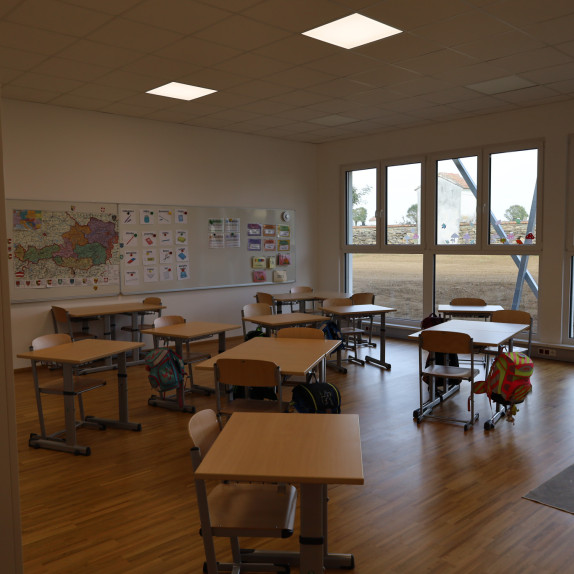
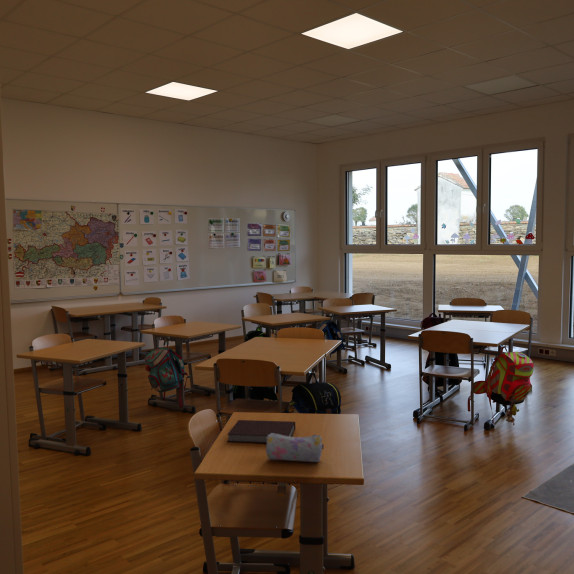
+ pencil case [265,433,324,463]
+ notebook [226,419,296,444]
